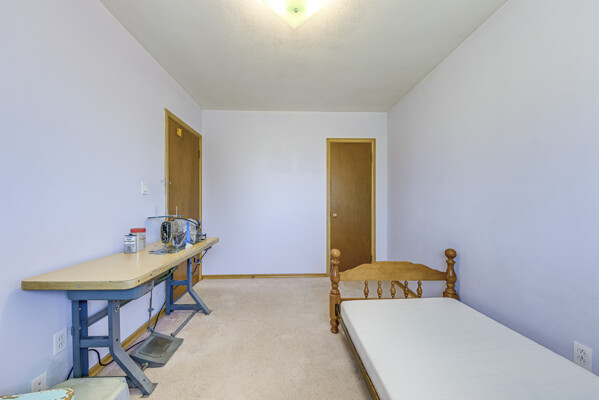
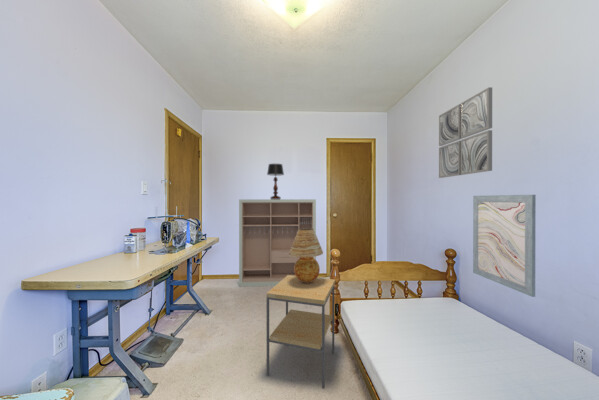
+ shelving unit [238,198,317,288]
+ table lamp [266,163,285,199]
+ side table [266,275,336,390]
+ table lamp [289,228,324,283]
+ wall art [472,194,537,298]
+ wall art [438,86,493,179]
